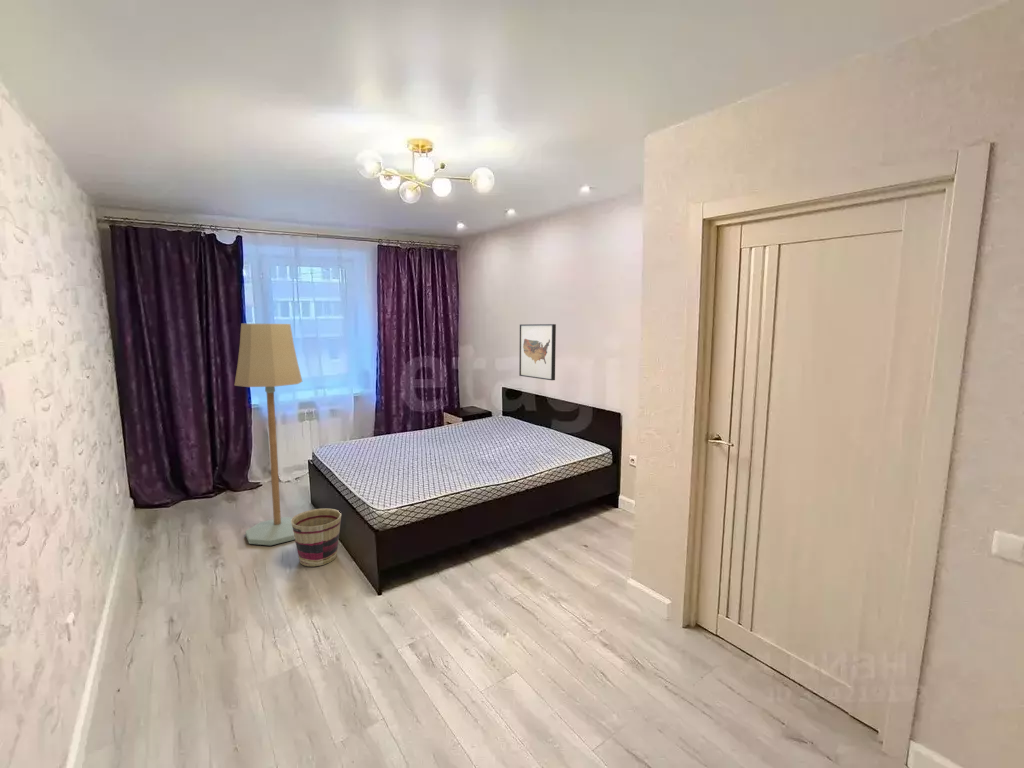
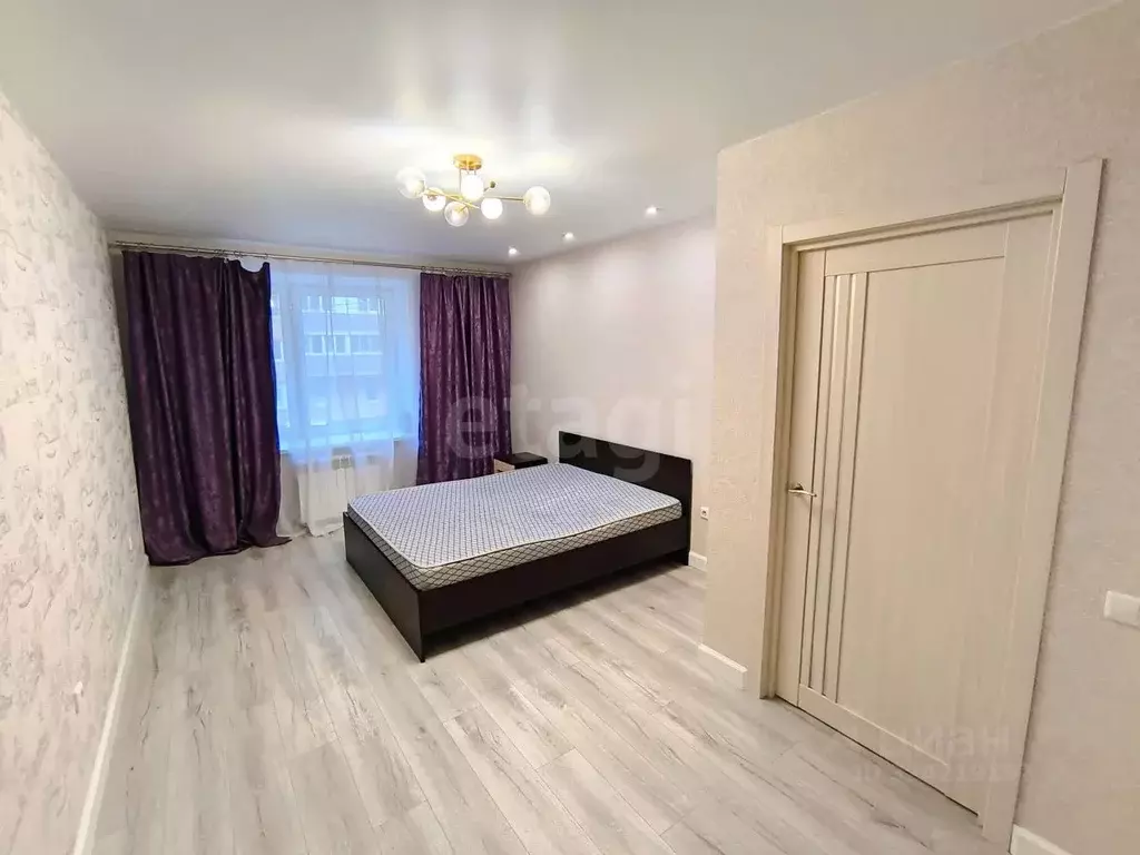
- floor lamp [234,323,303,546]
- basket [291,507,342,567]
- wall art [518,323,557,381]
